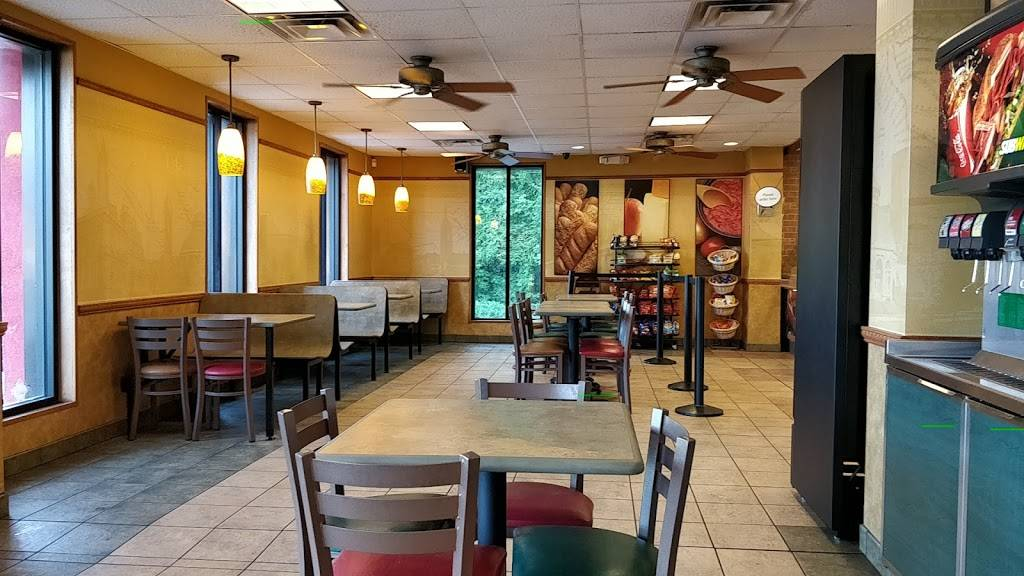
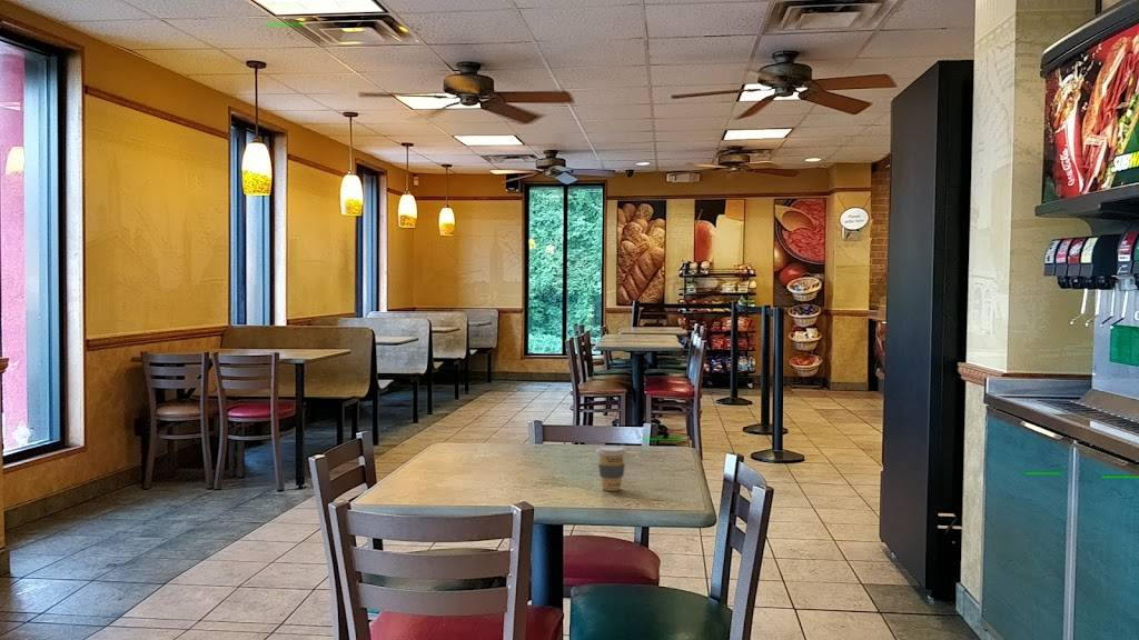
+ coffee cup [595,444,627,492]
